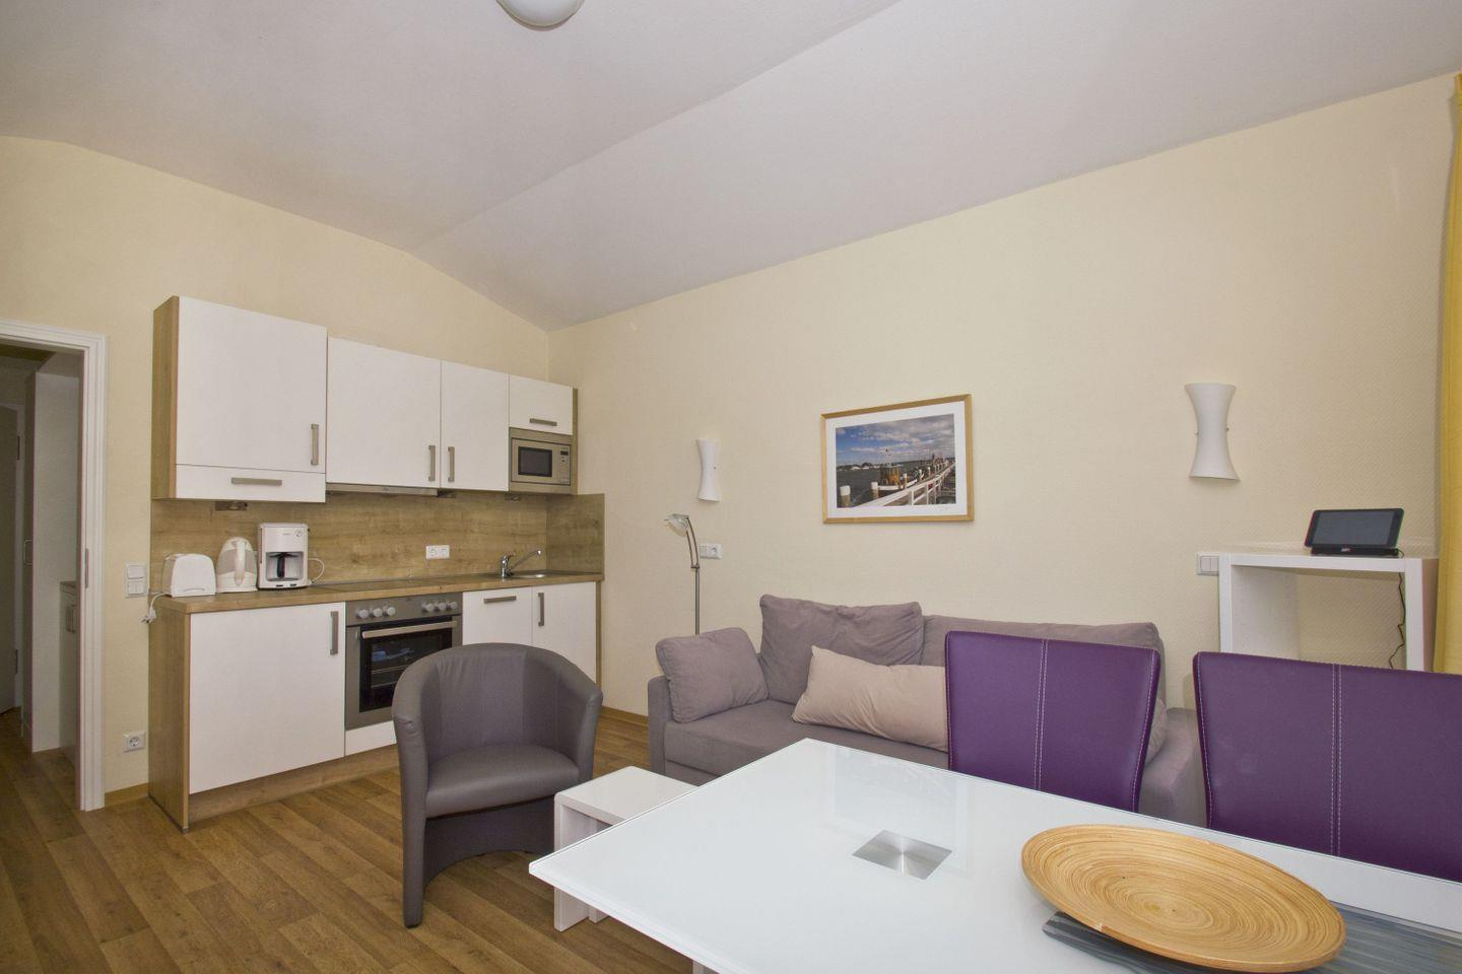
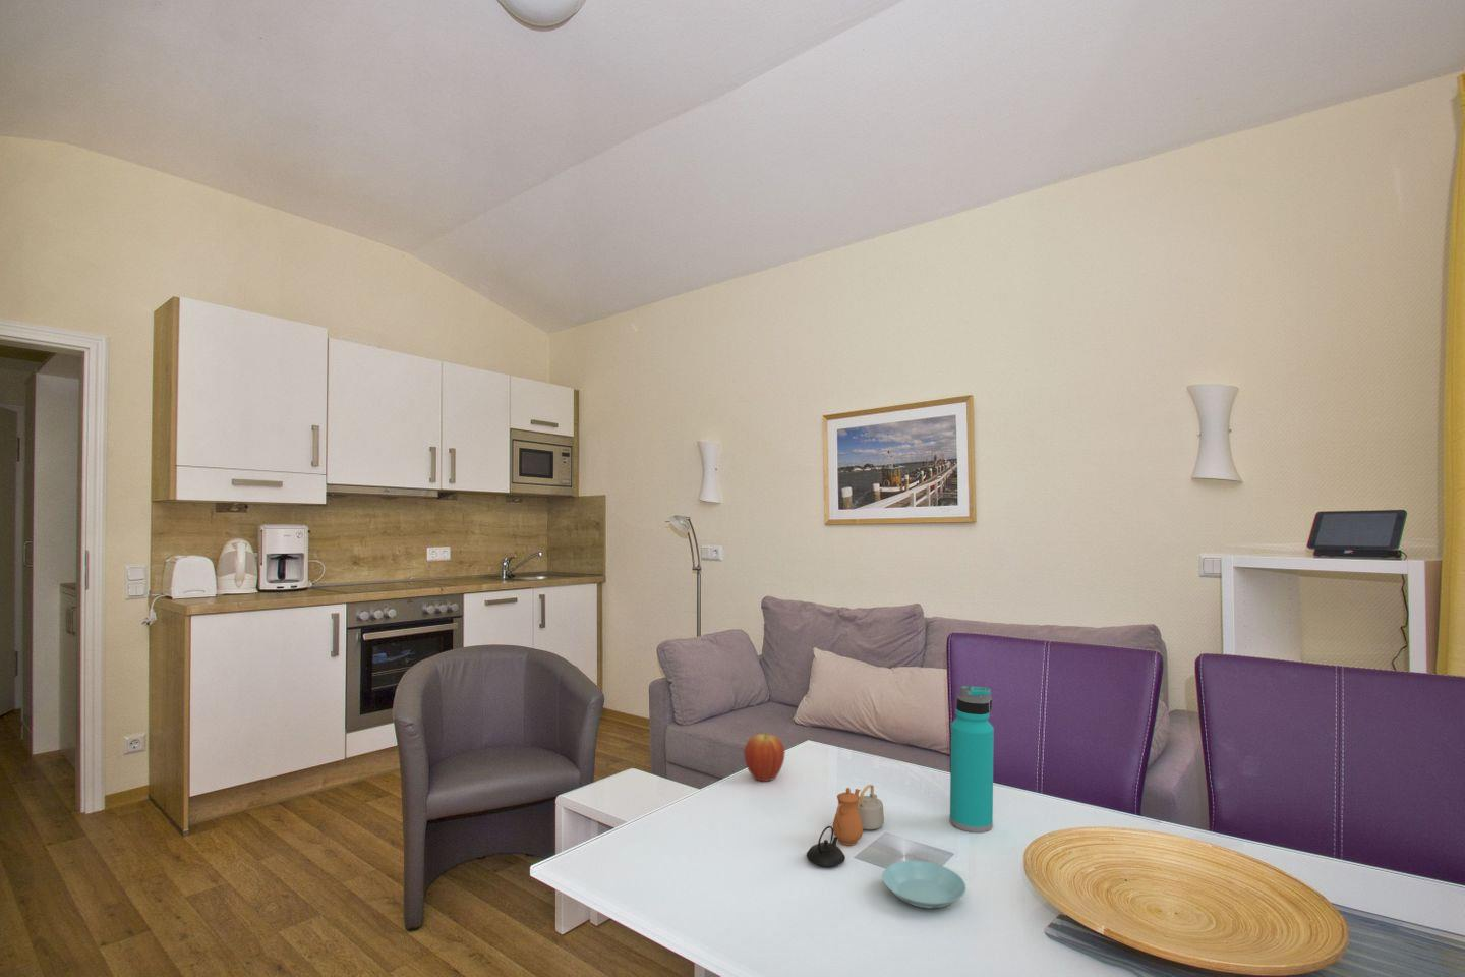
+ water bottle [949,685,995,833]
+ teapot [806,784,885,868]
+ saucer [881,859,967,909]
+ fruit [742,732,786,783]
